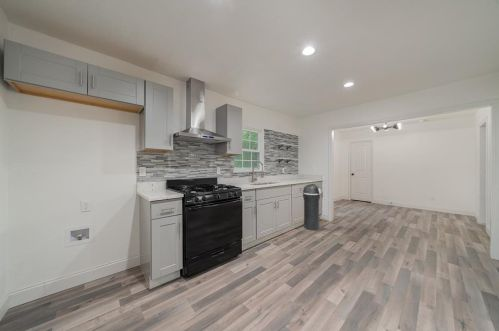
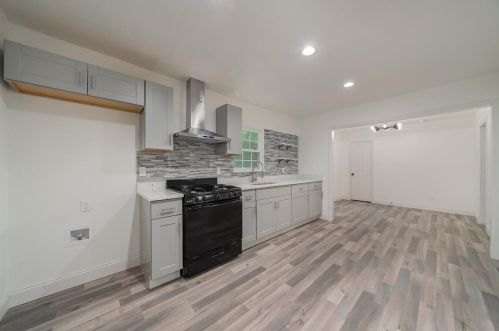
- trash can [302,183,322,231]
